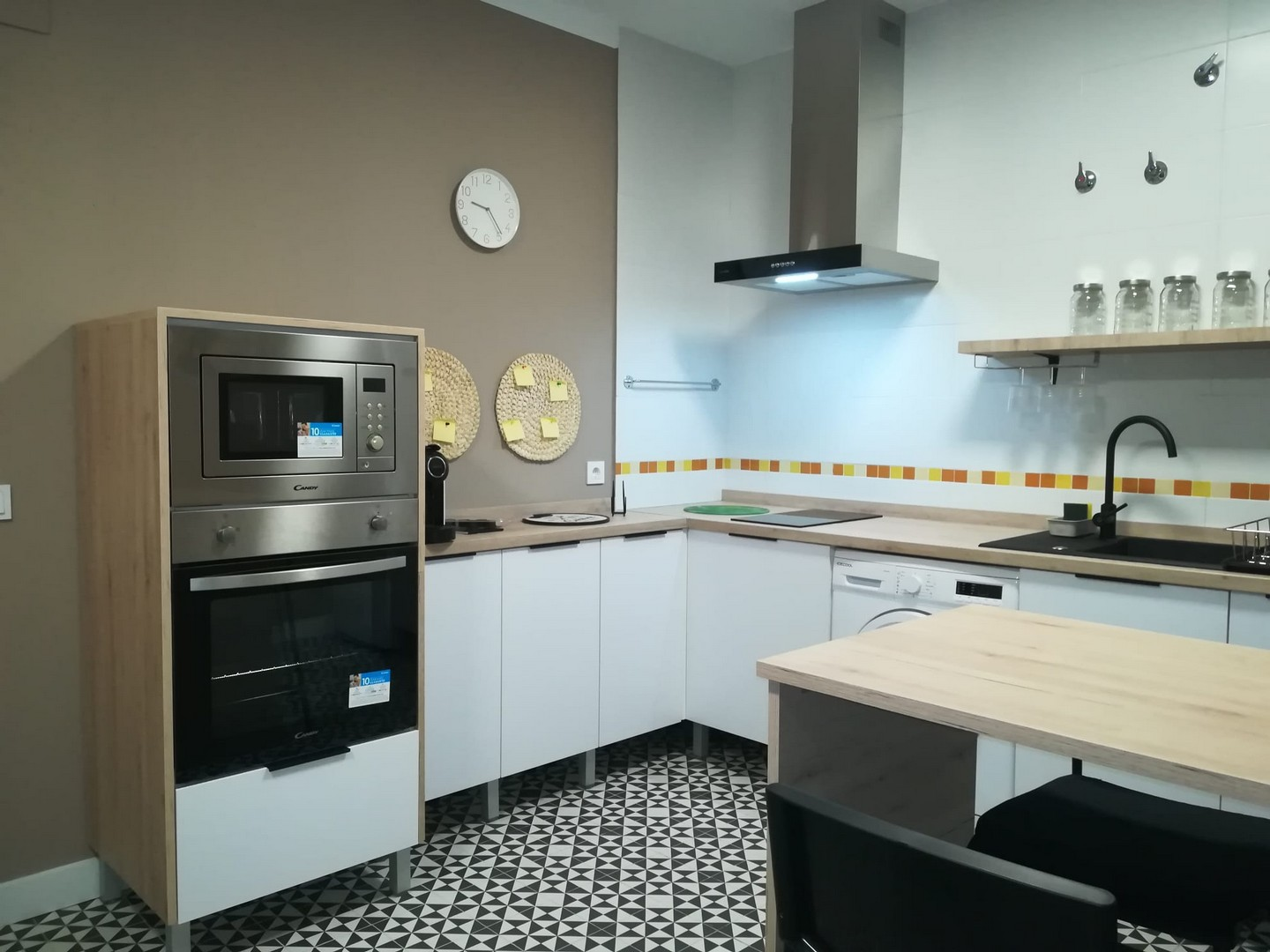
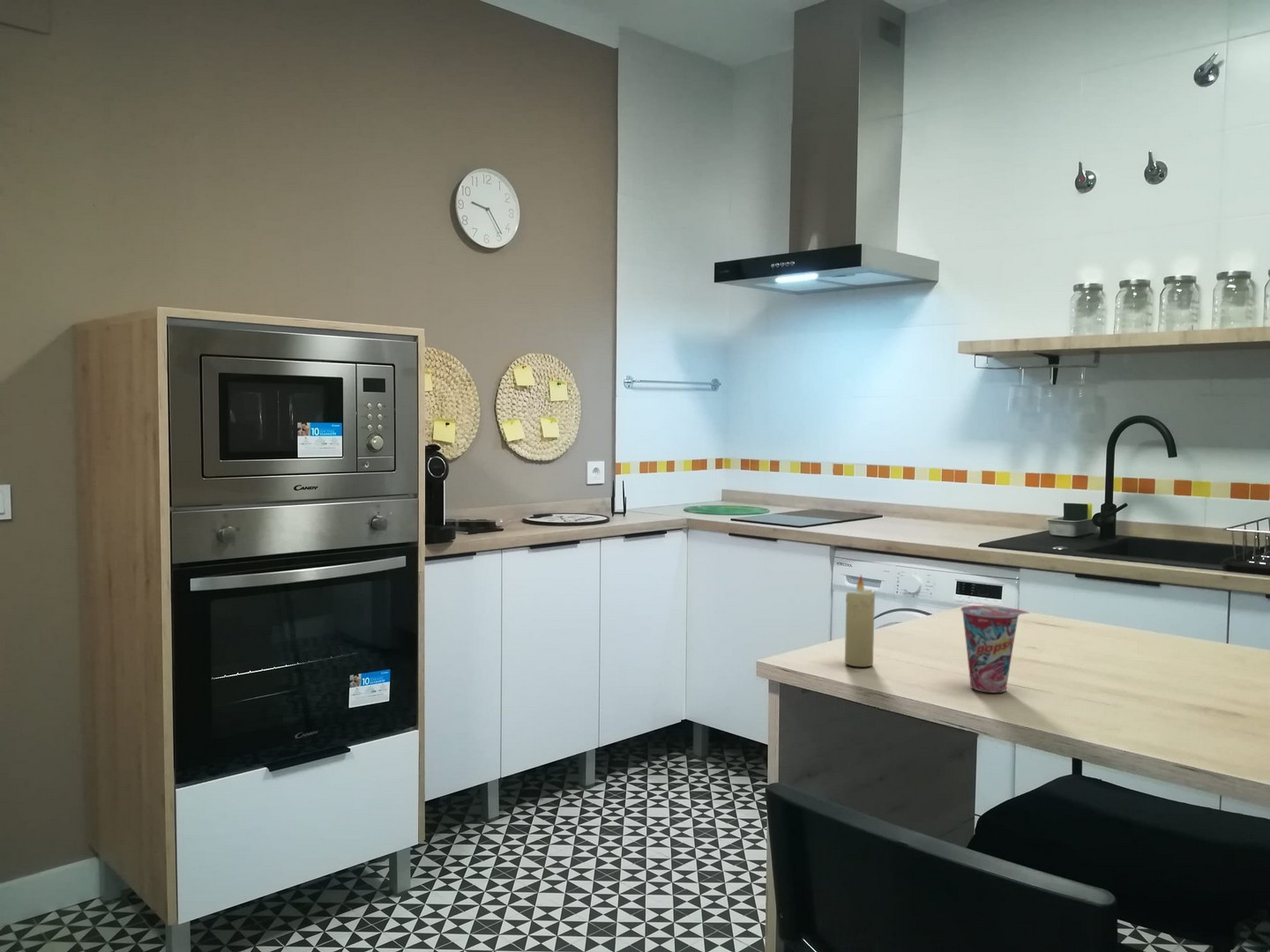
+ cup [960,605,1030,694]
+ candle [844,574,876,667]
